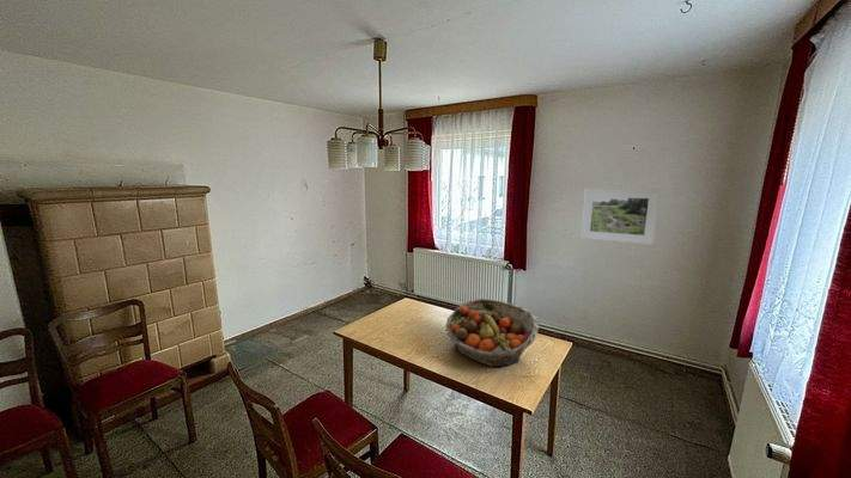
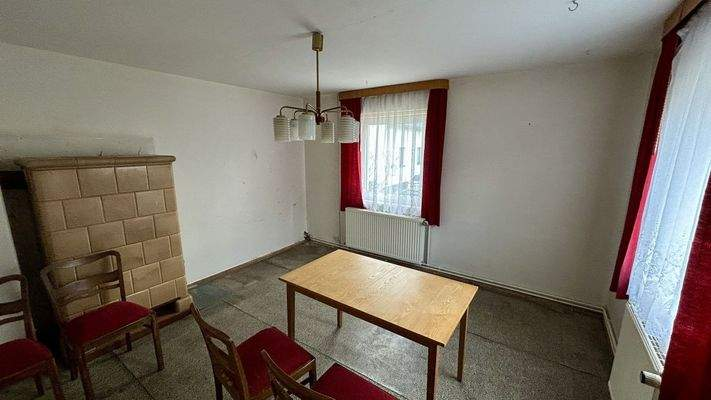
- fruit basket [444,298,540,368]
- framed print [579,188,662,246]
